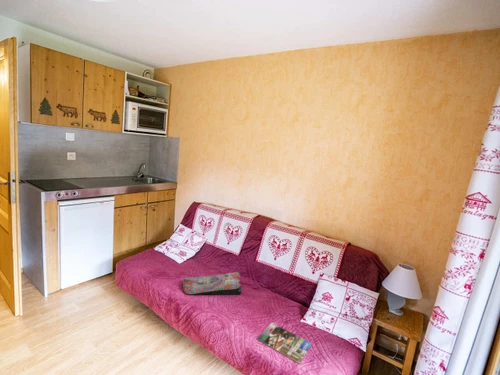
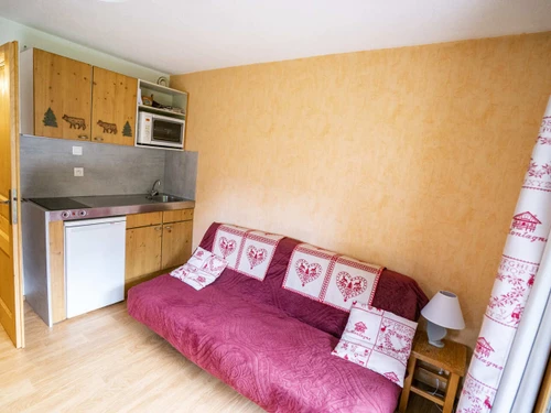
- cushion [182,271,243,296]
- magazine [256,322,313,365]
